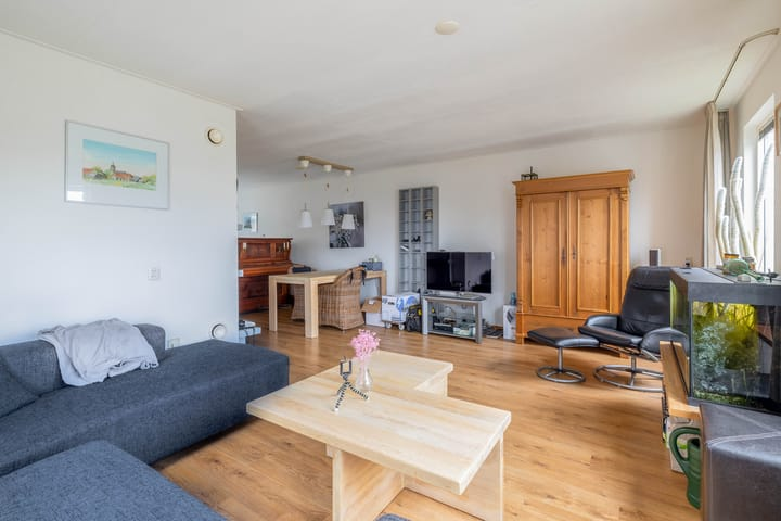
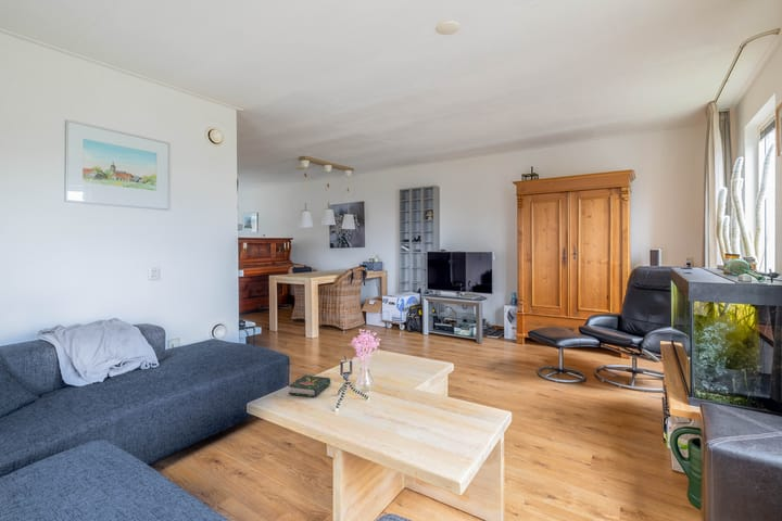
+ book [288,373,331,398]
